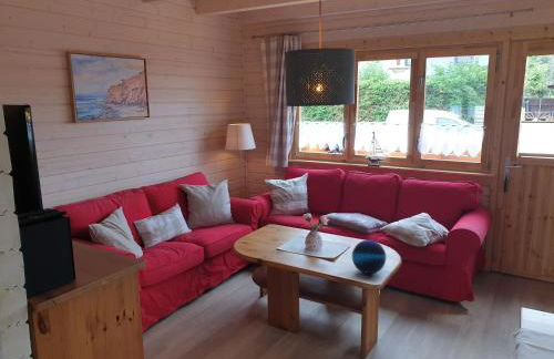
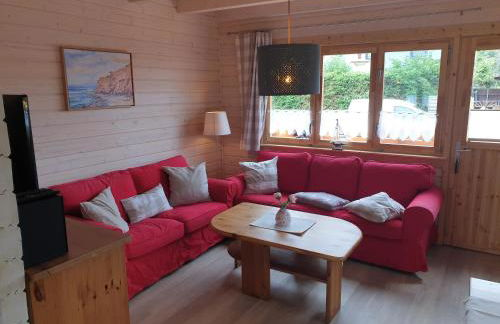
- decorative orb [351,239,388,275]
